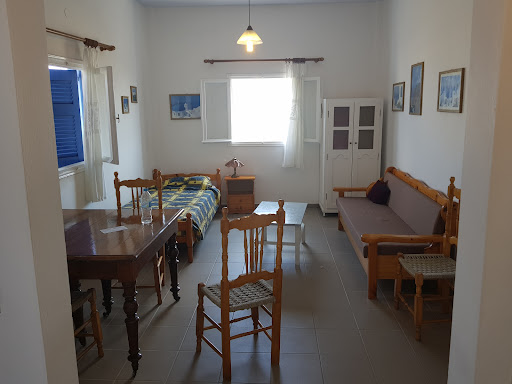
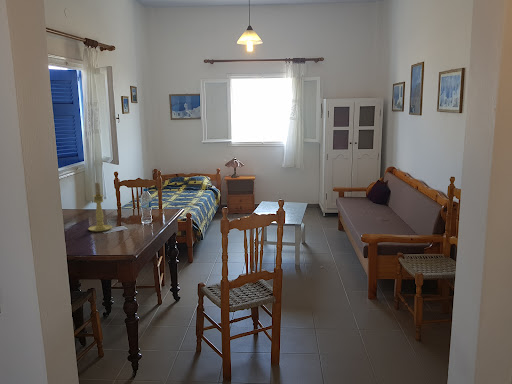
+ candle holder [87,182,113,232]
